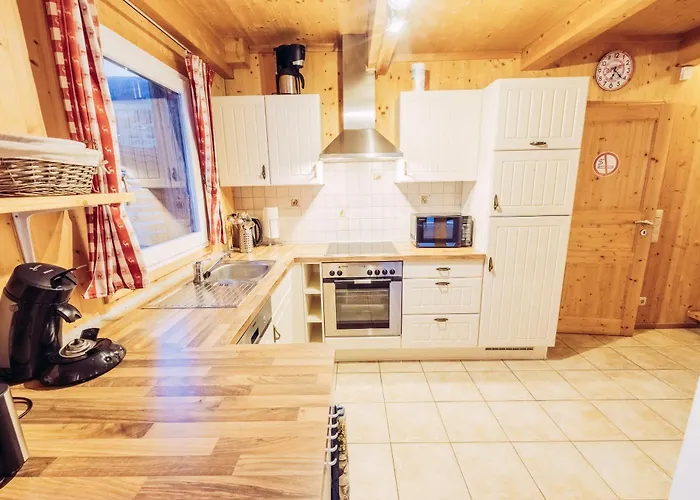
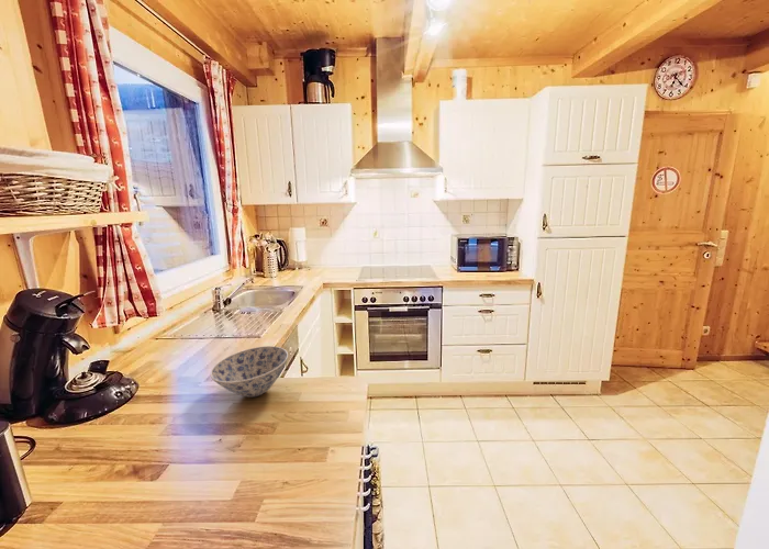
+ bowl [210,345,289,399]
